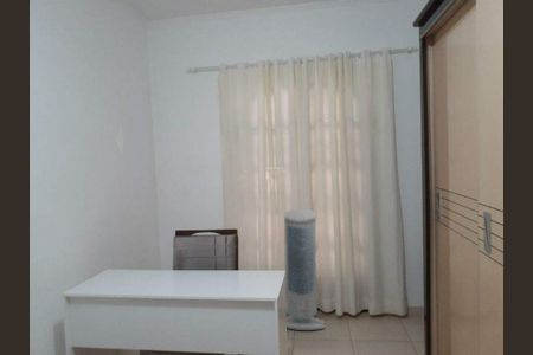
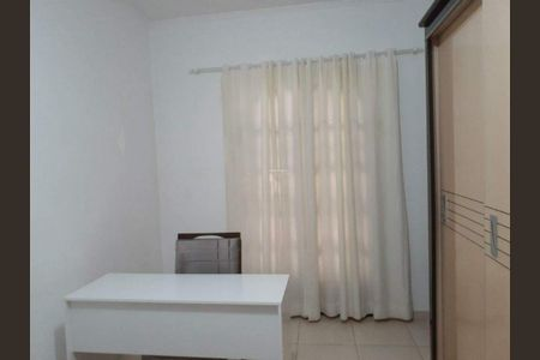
- air purifier [283,208,326,331]
